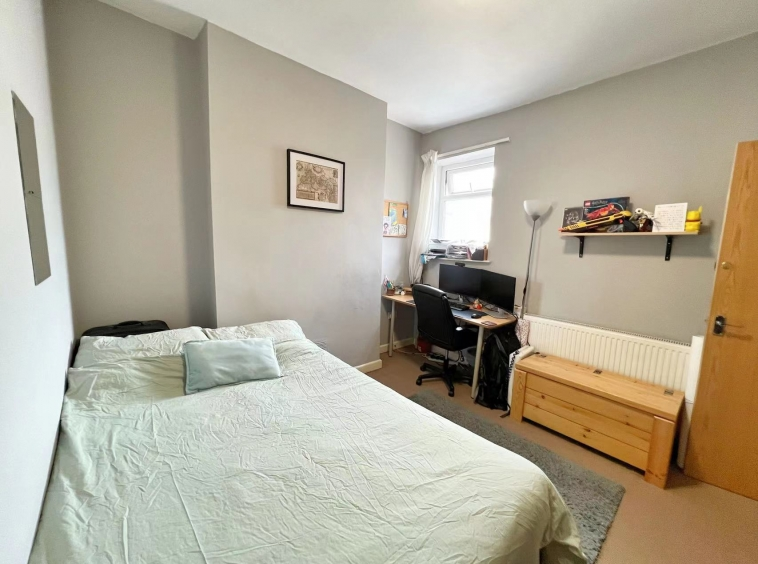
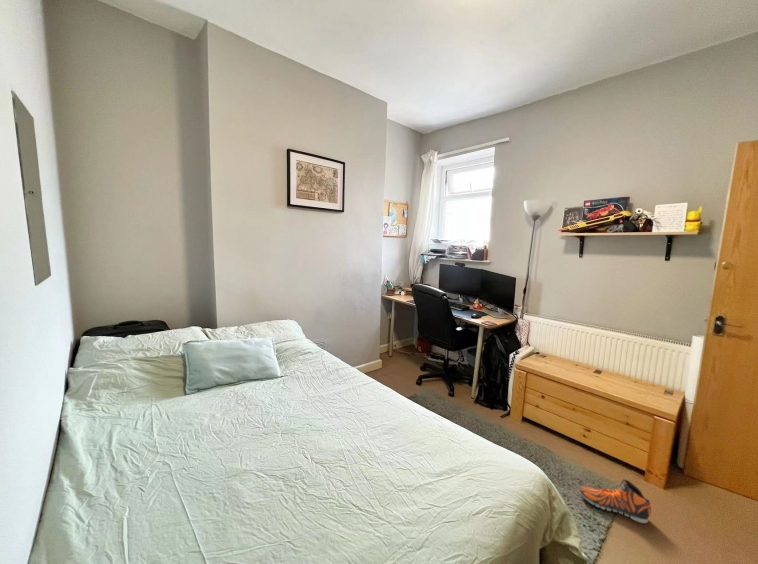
+ sneaker [579,478,652,524]
